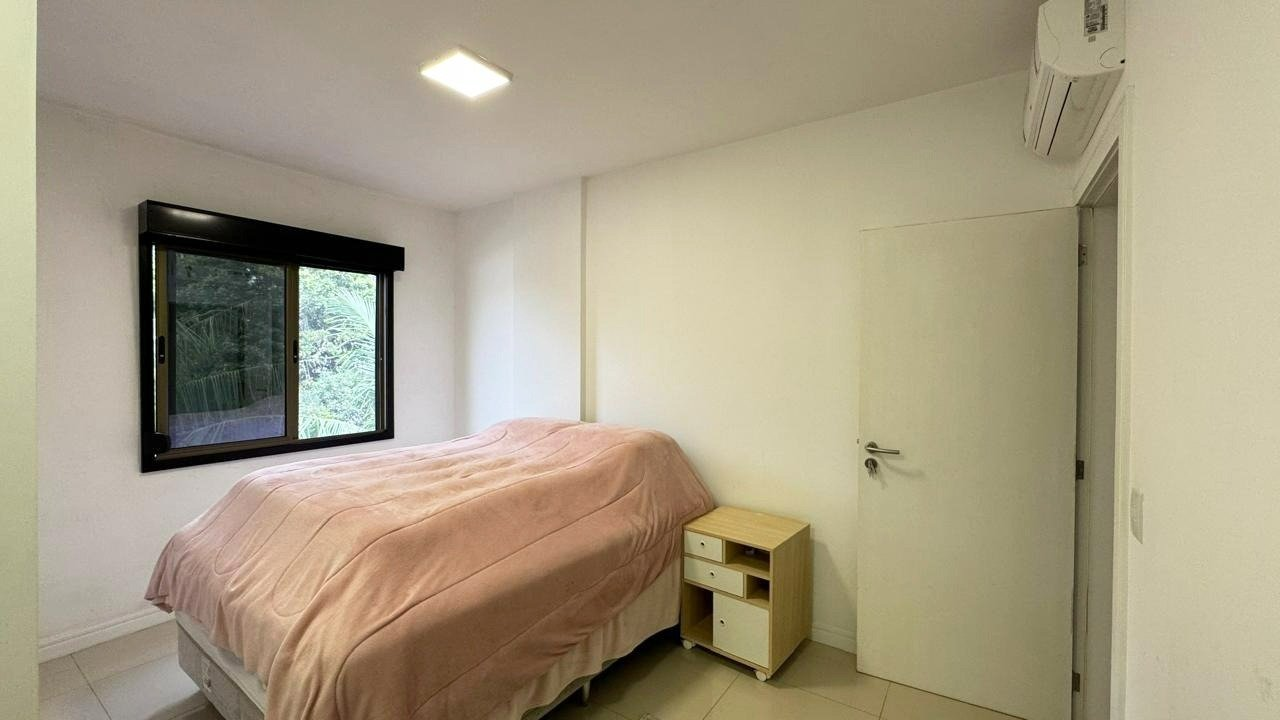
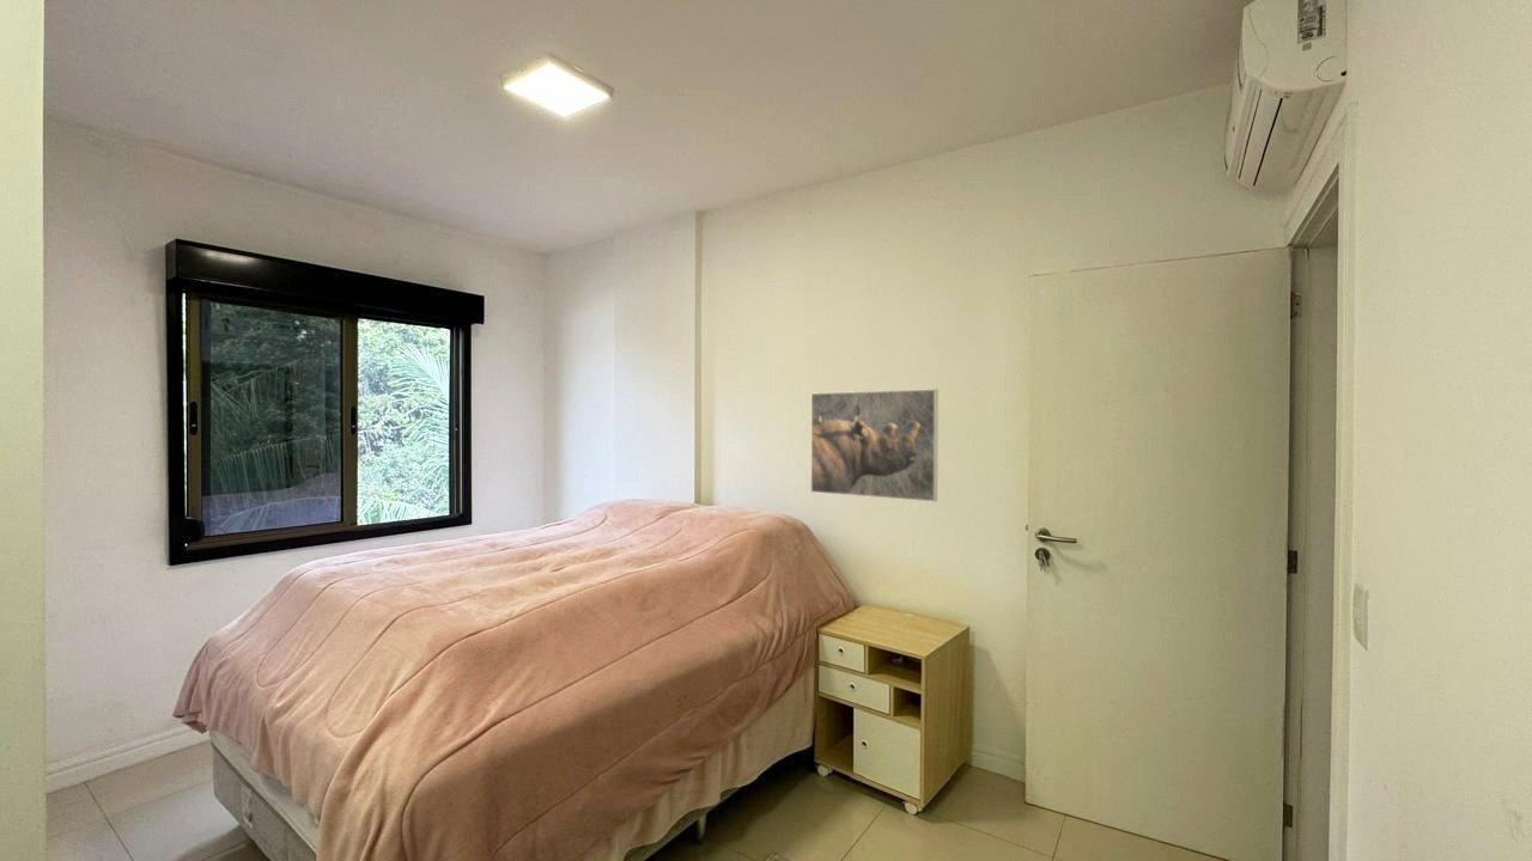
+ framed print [809,387,940,503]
